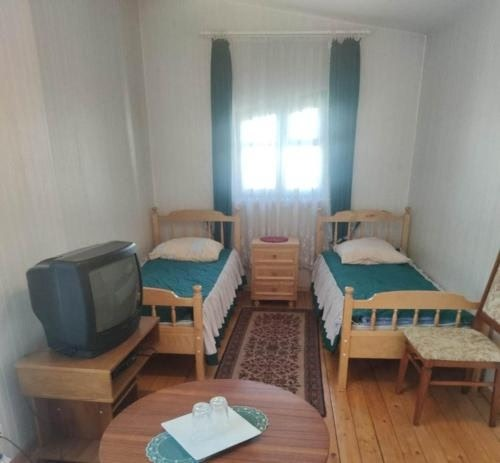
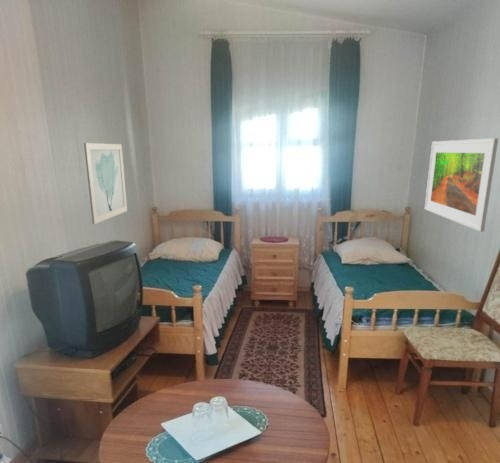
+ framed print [424,137,499,233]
+ wall art [83,142,128,225]
